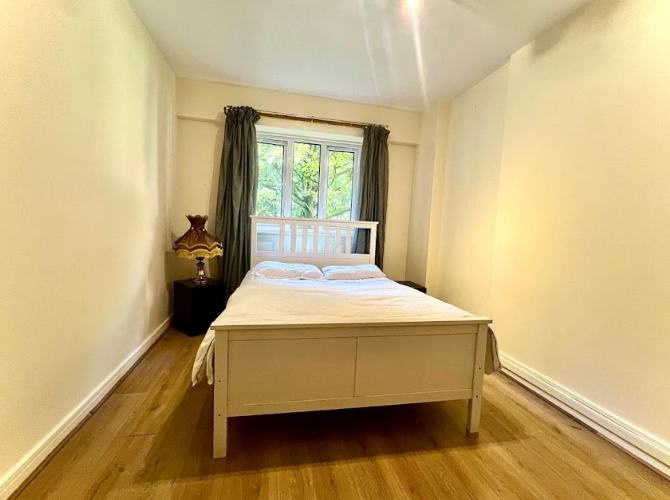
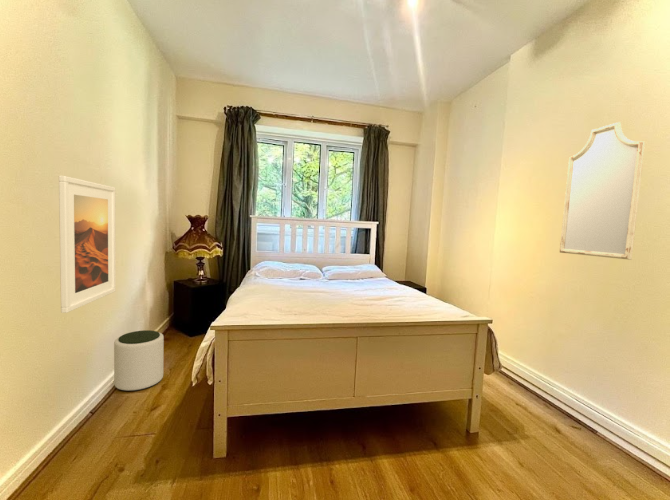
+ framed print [58,175,117,314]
+ plant pot [113,329,165,392]
+ home mirror [559,121,646,261]
